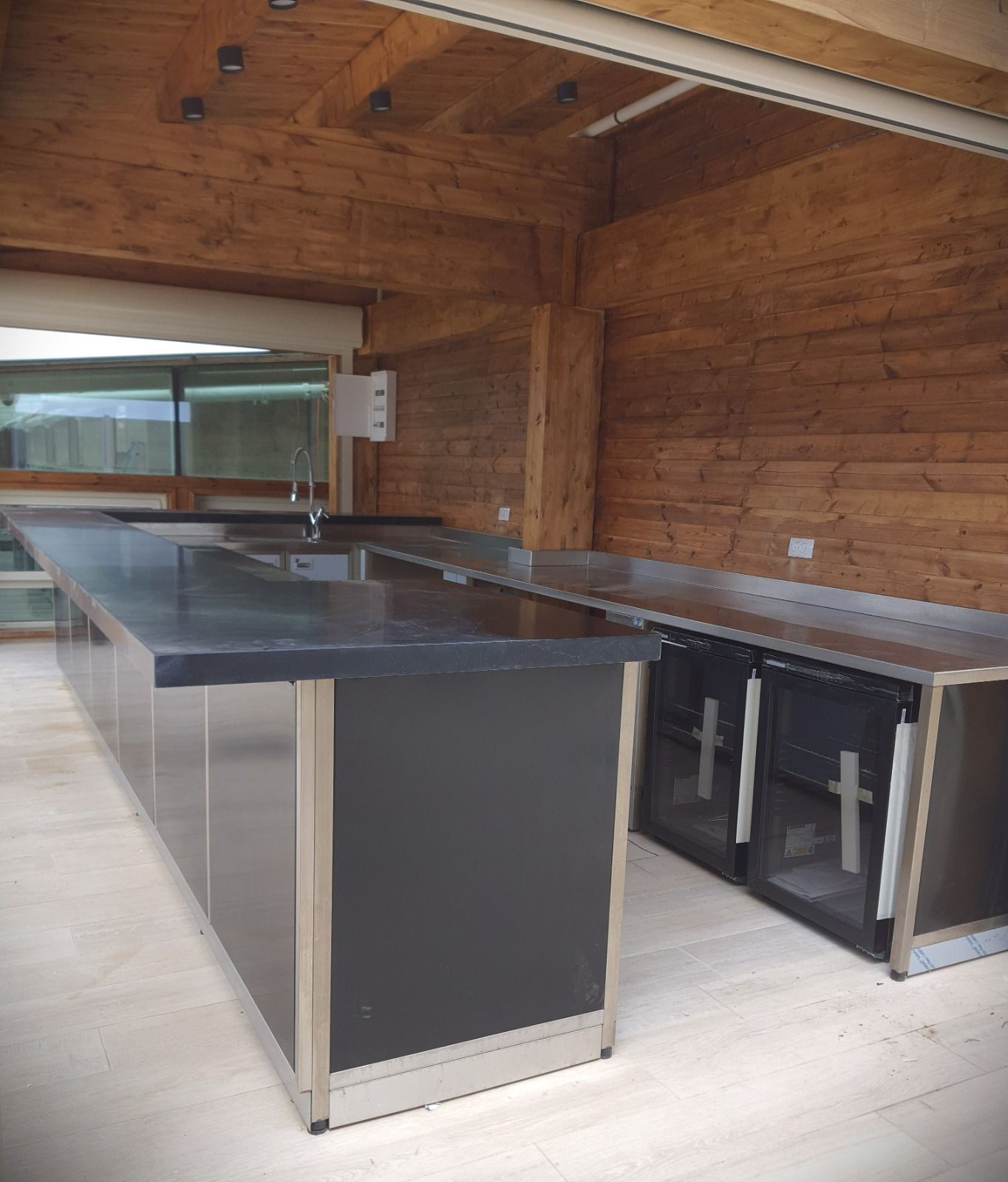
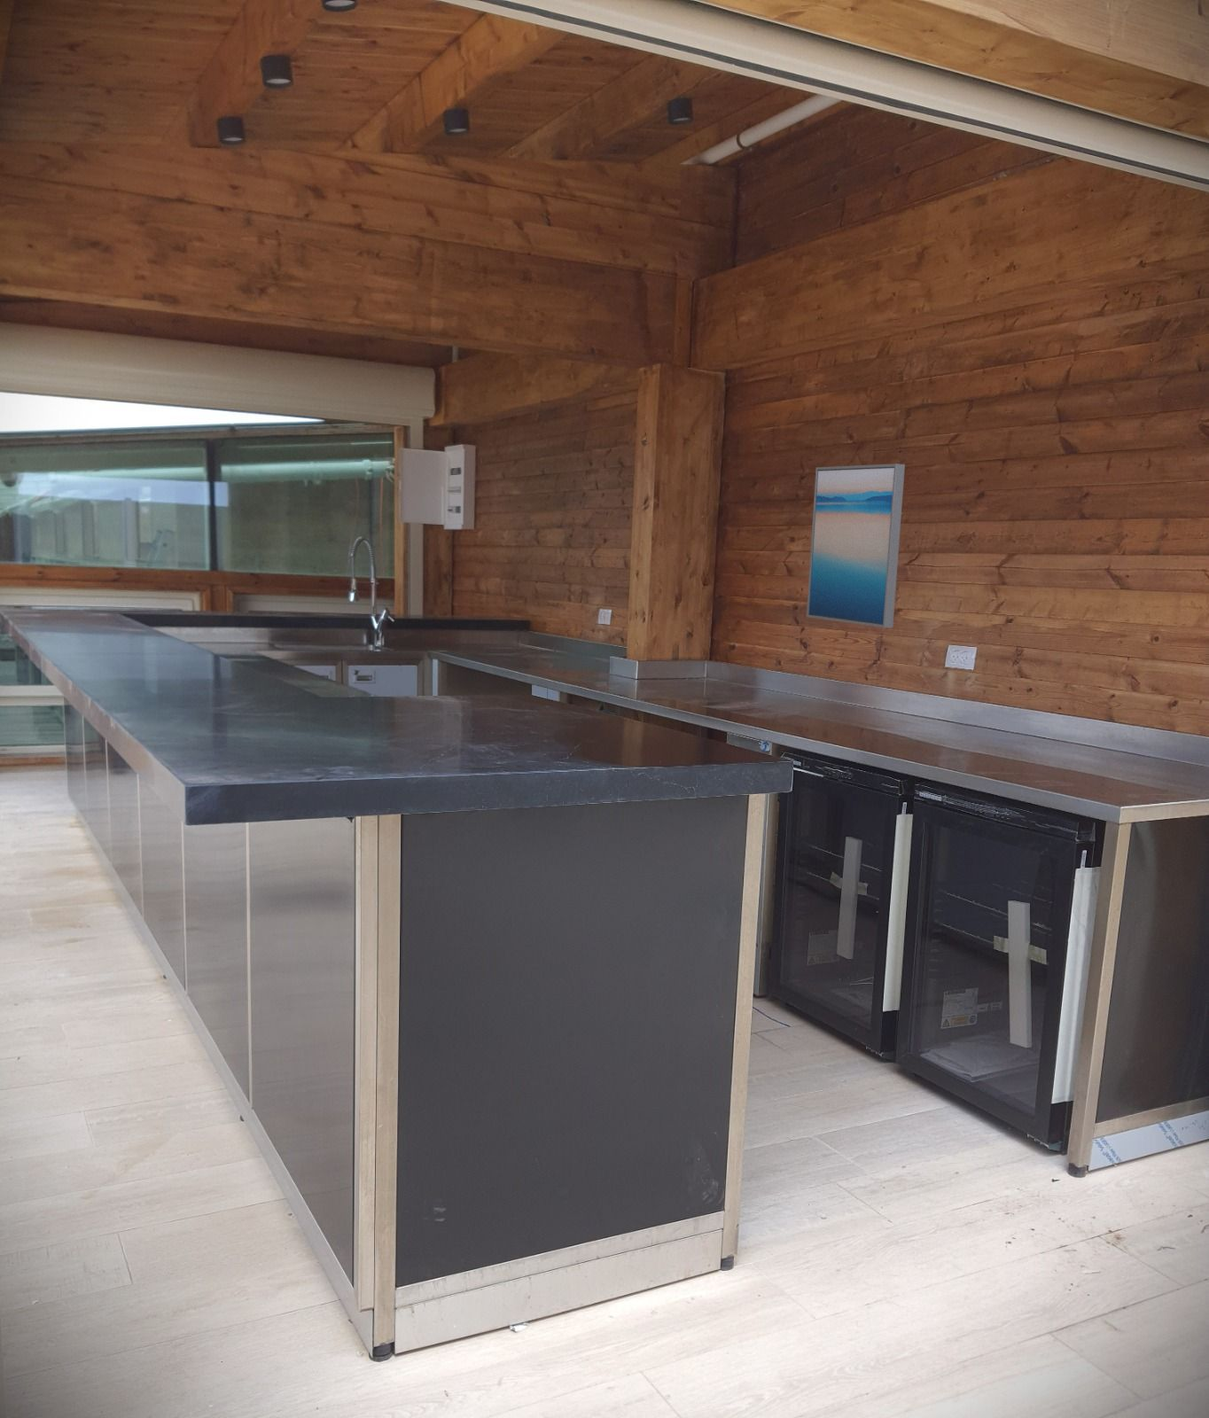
+ wall art [806,463,906,629]
